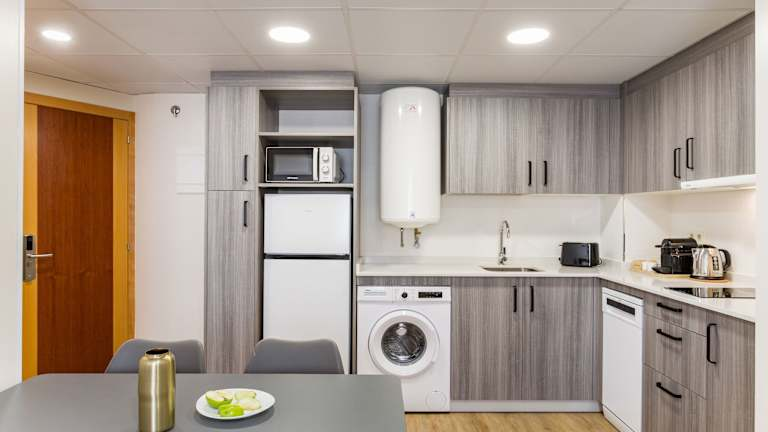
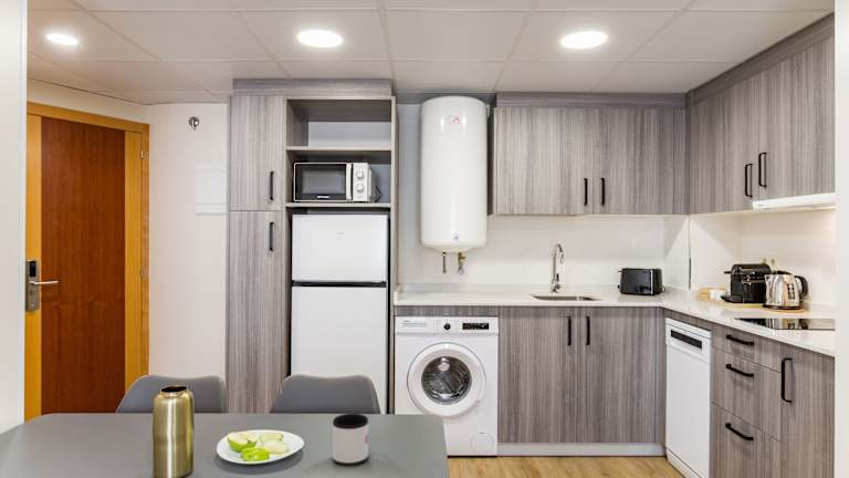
+ mug [332,413,369,467]
